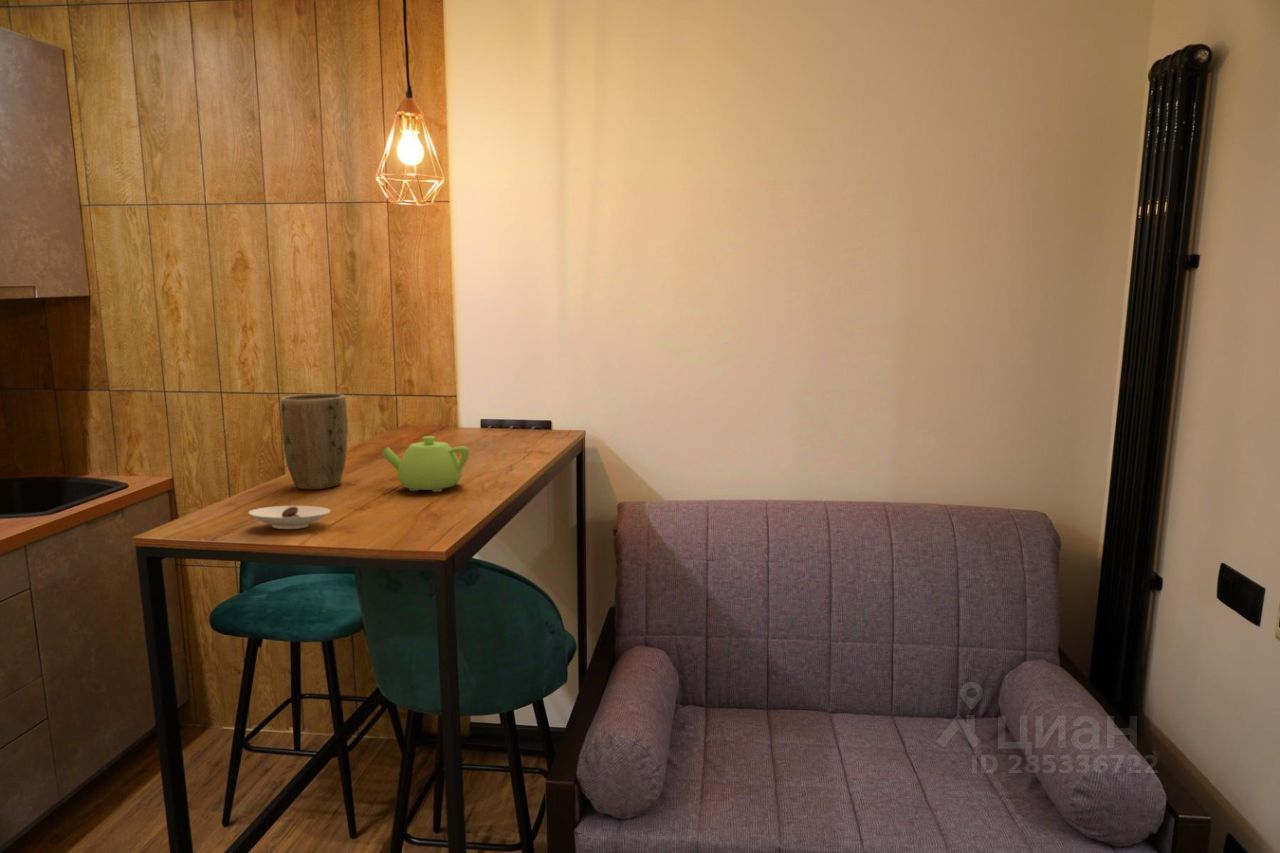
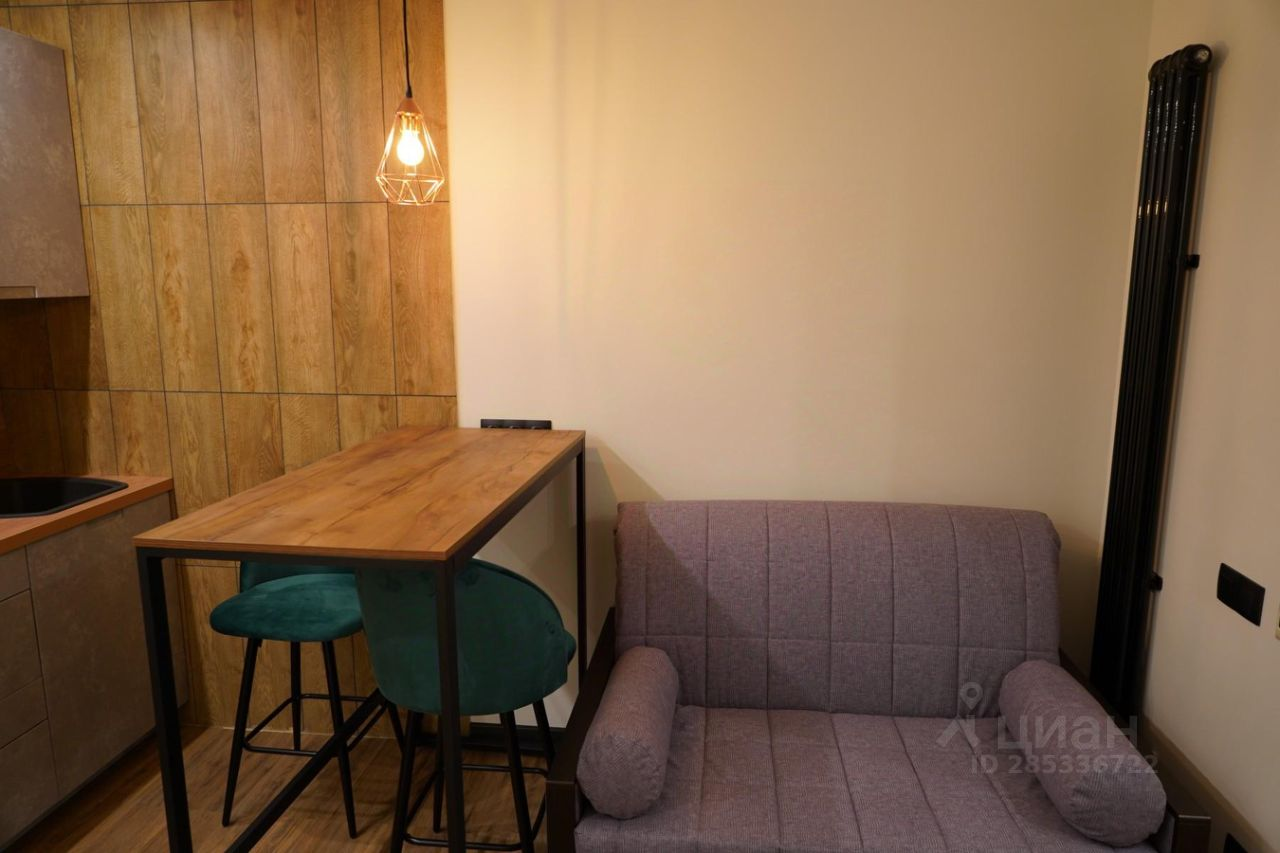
- teapot [380,435,470,493]
- saucer [247,505,331,530]
- plant pot [280,392,349,490]
